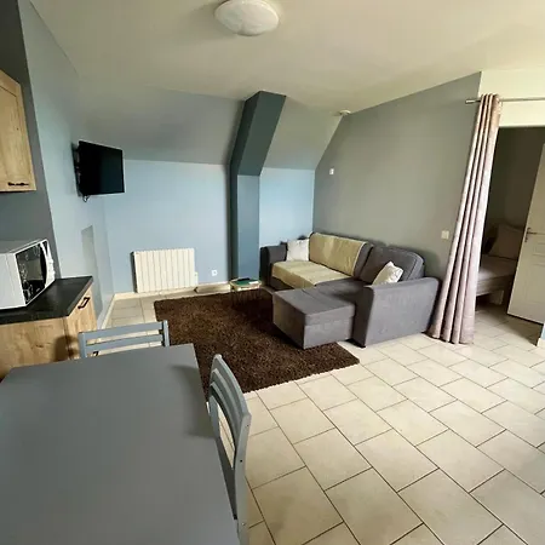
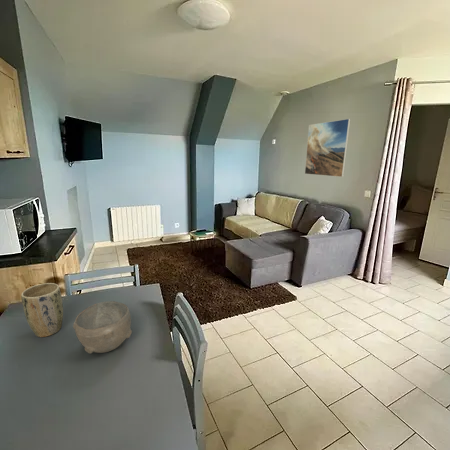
+ plant pot [20,282,64,338]
+ bowl [72,300,133,355]
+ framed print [304,118,351,178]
